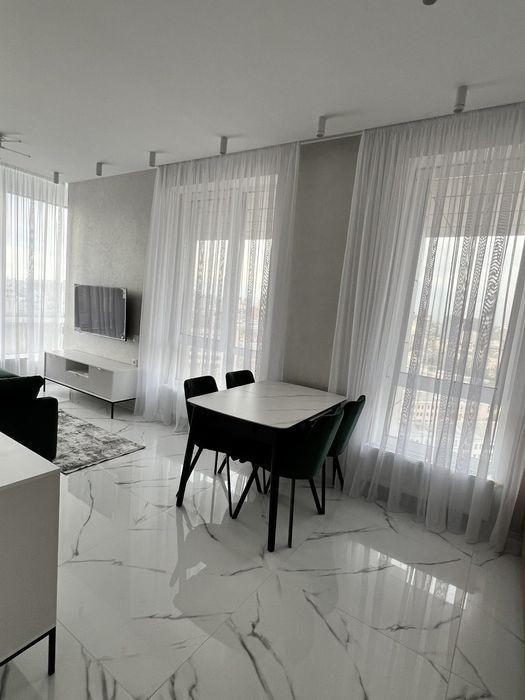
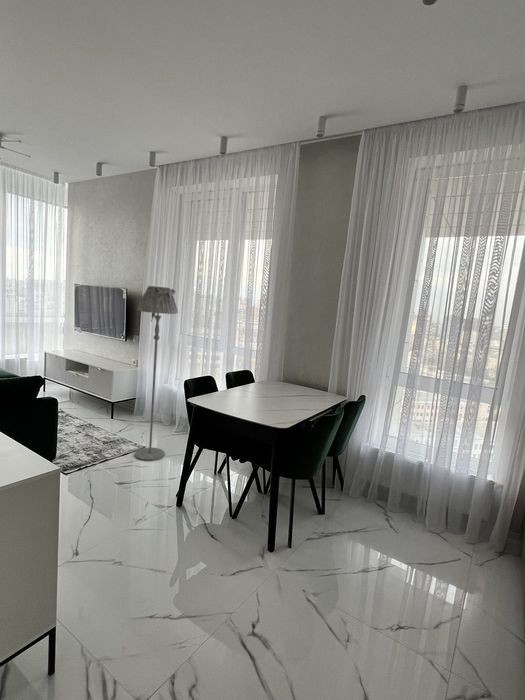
+ floor lamp [134,285,179,462]
